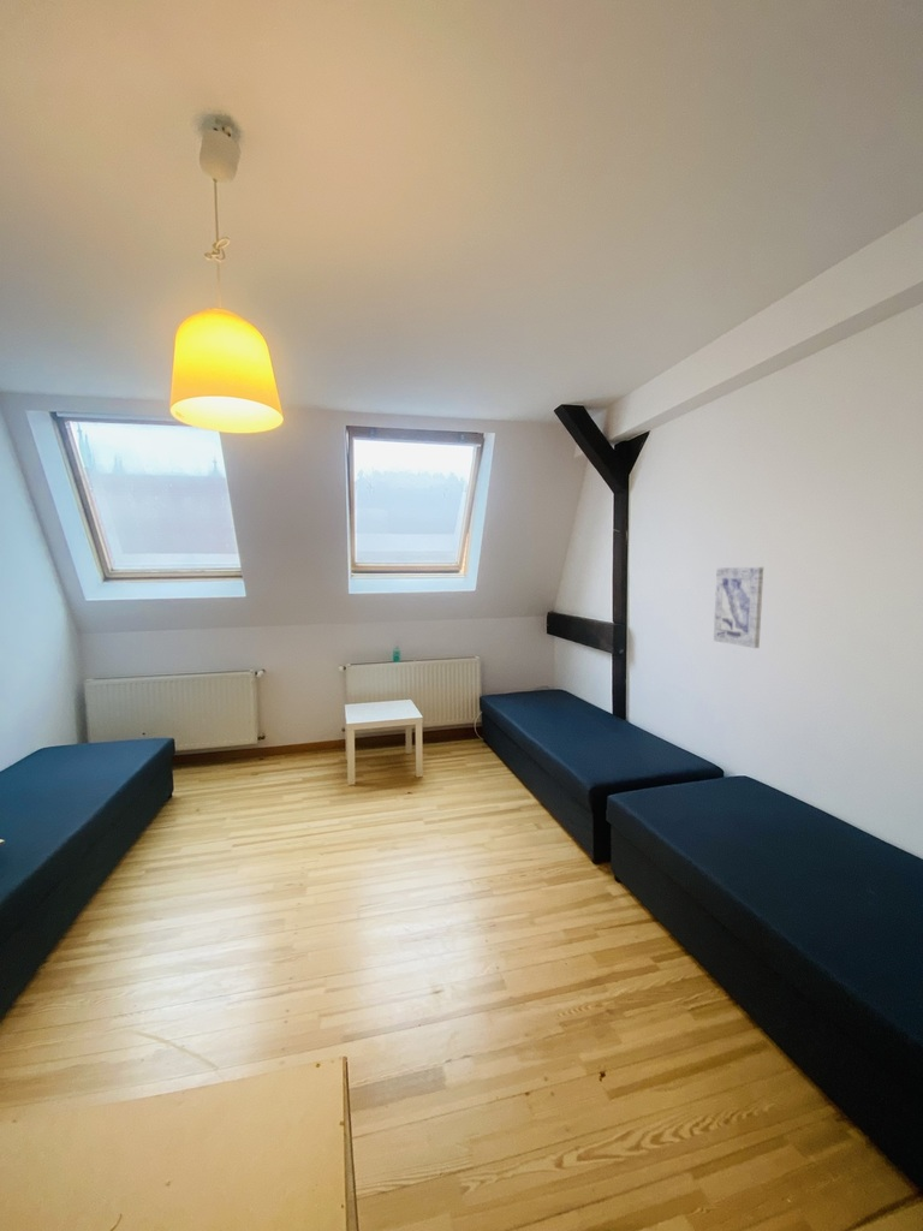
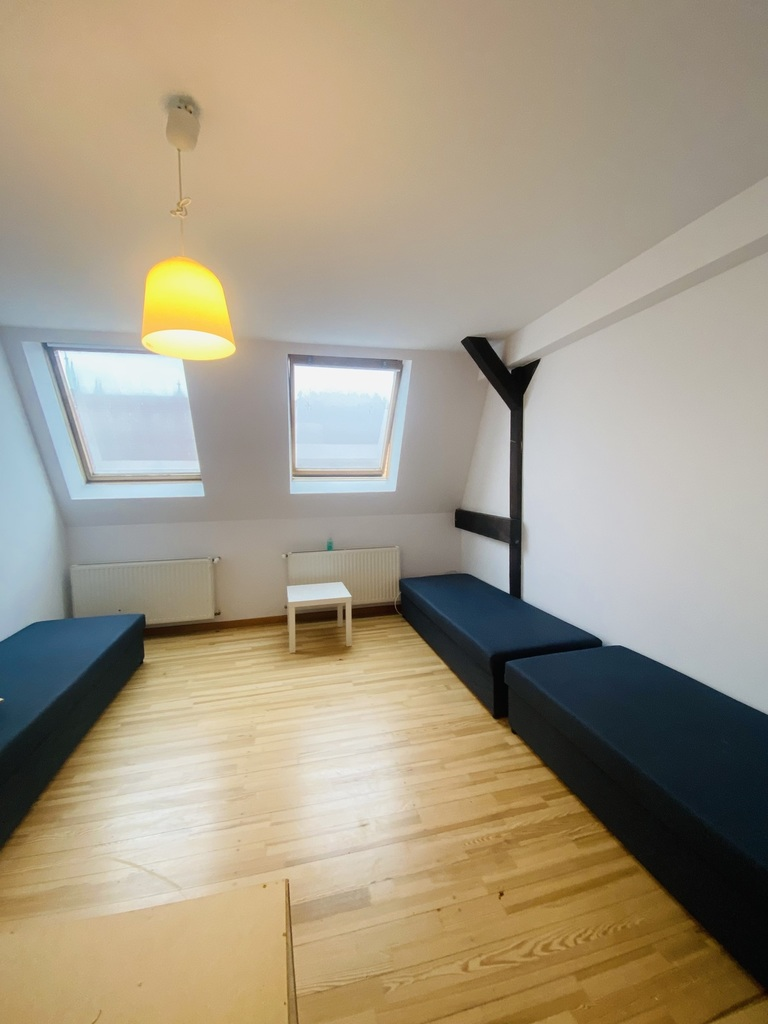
- wall art [713,566,764,649]
